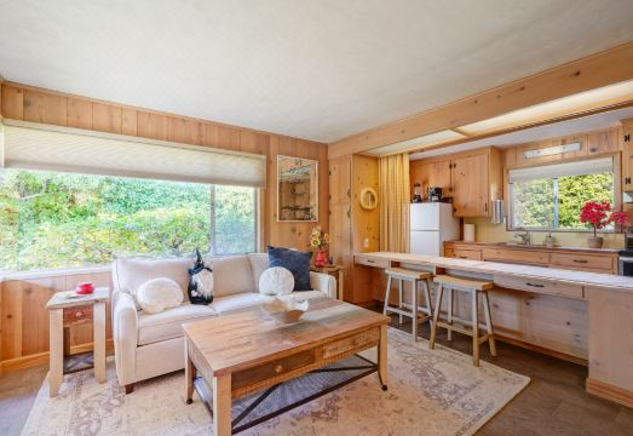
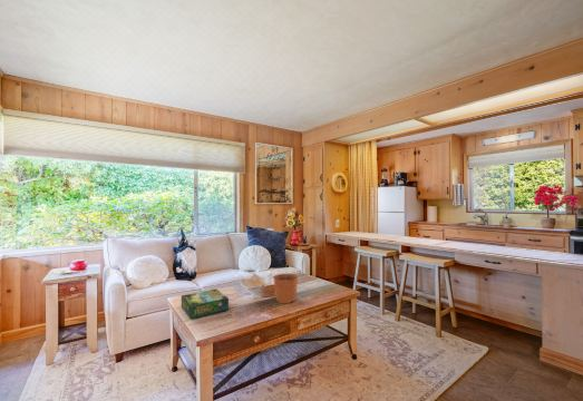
+ board game [181,287,230,320]
+ plant pot [272,263,299,305]
